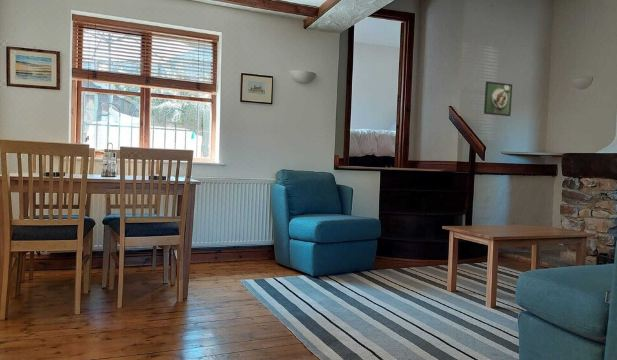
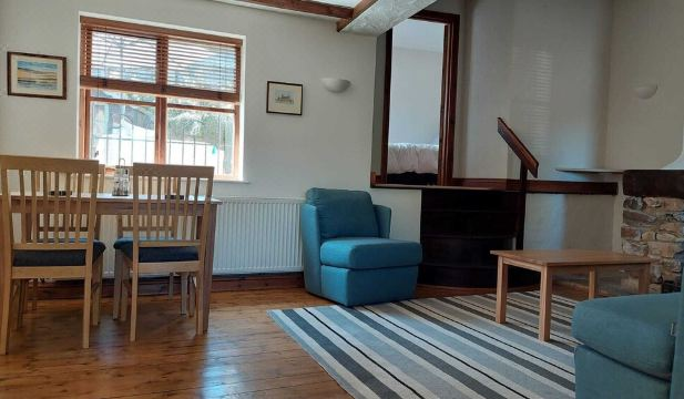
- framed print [483,80,513,117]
